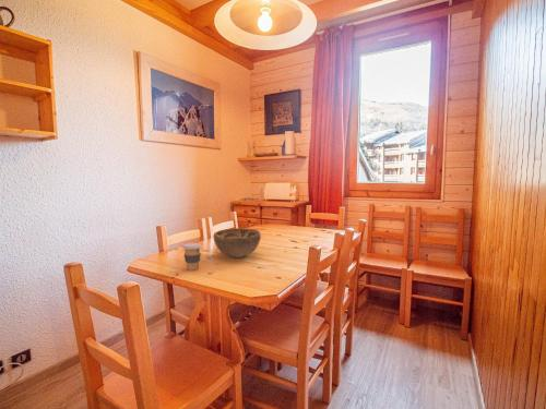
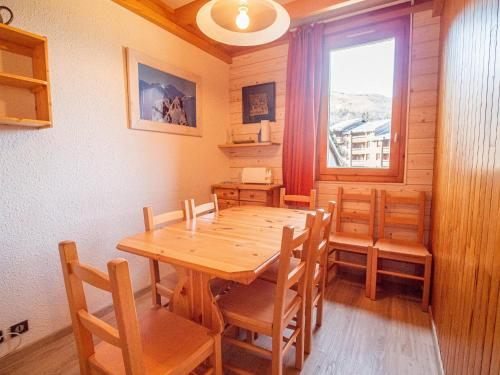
- coffee cup [181,242,202,272]
- decorative bowl [213,227,262,258]
